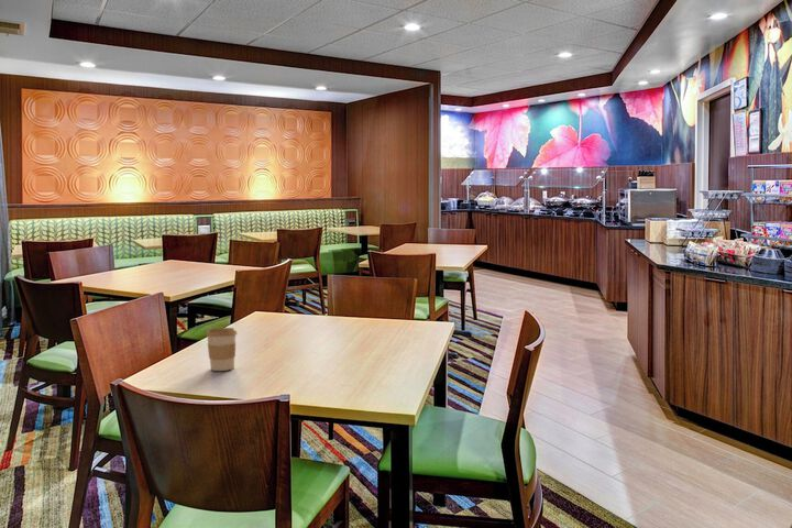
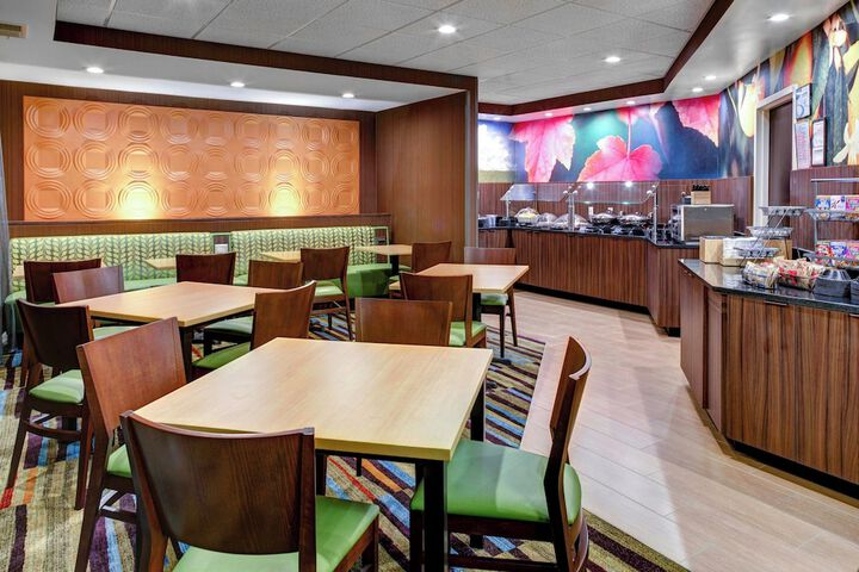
- coffee cup [205,327,239,372]
